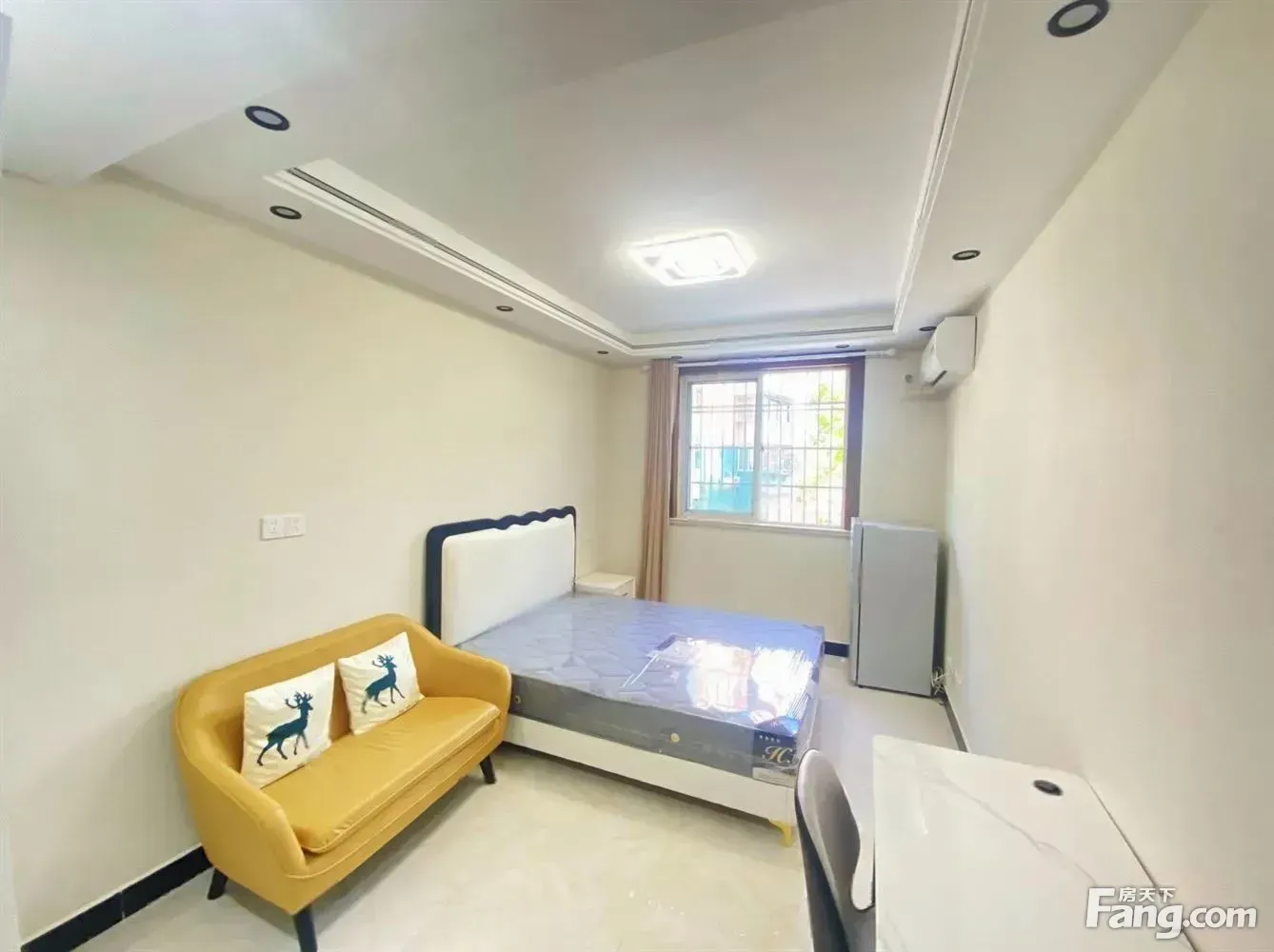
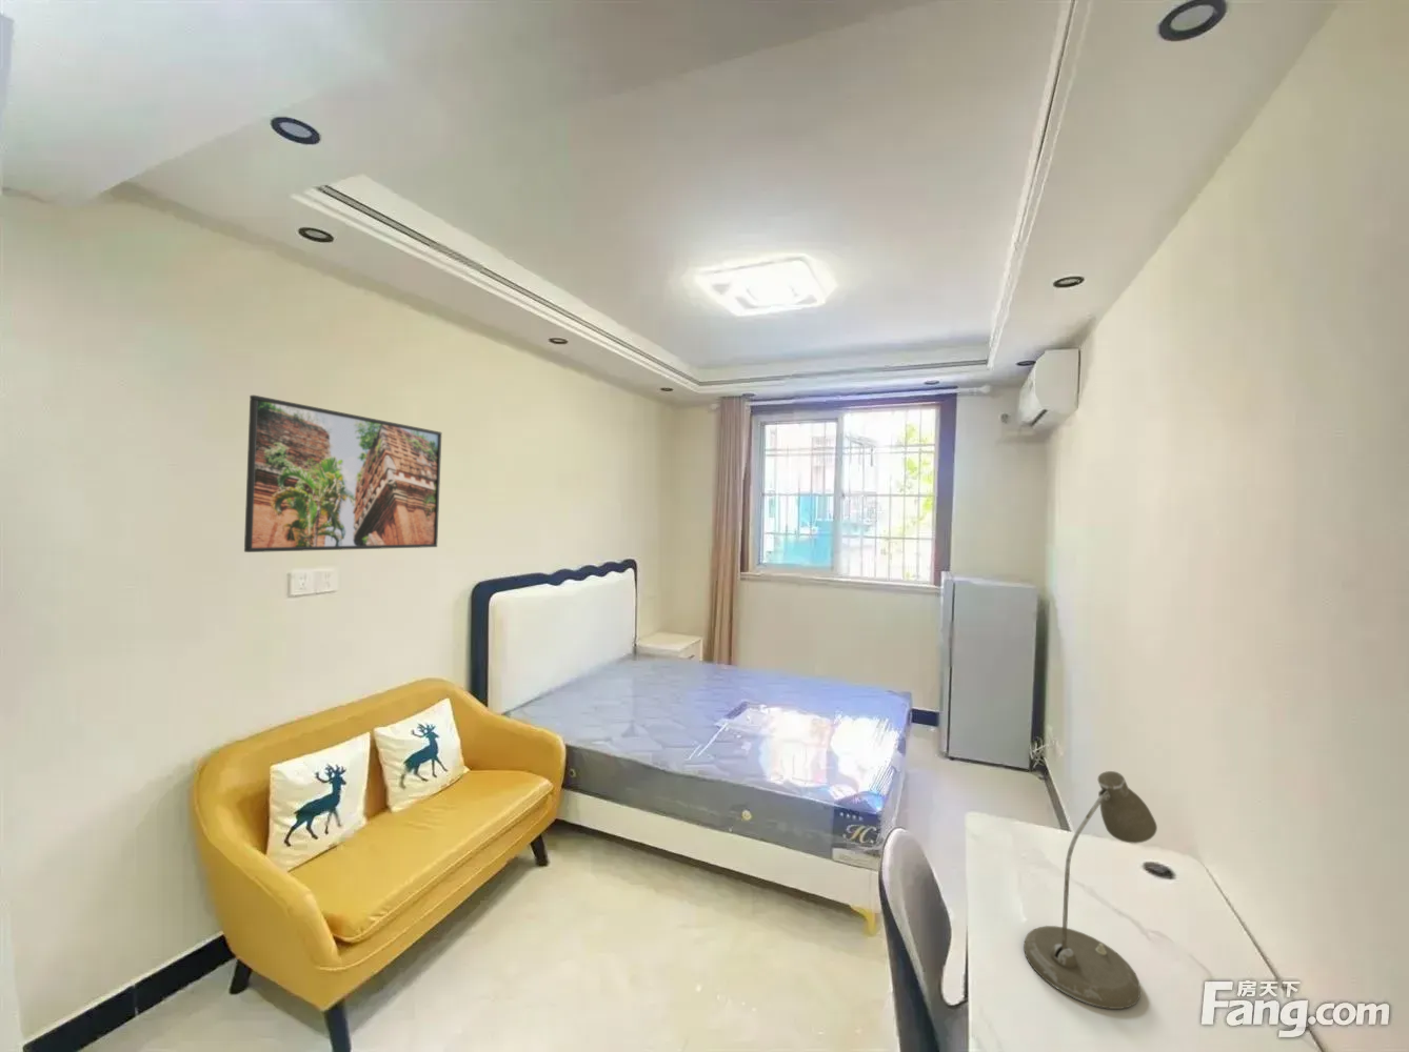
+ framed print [243,394,442,554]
+ desk lamp [1023,770,1158,1010]
